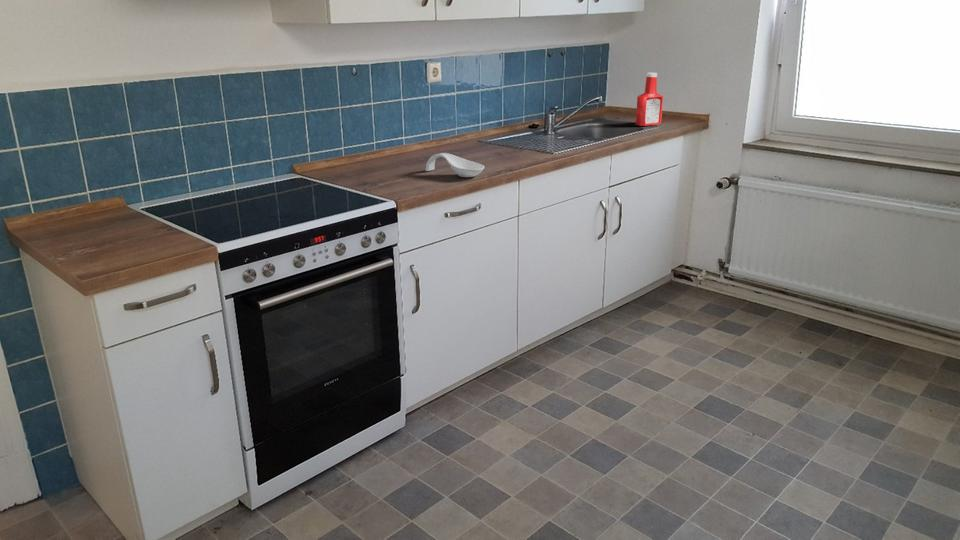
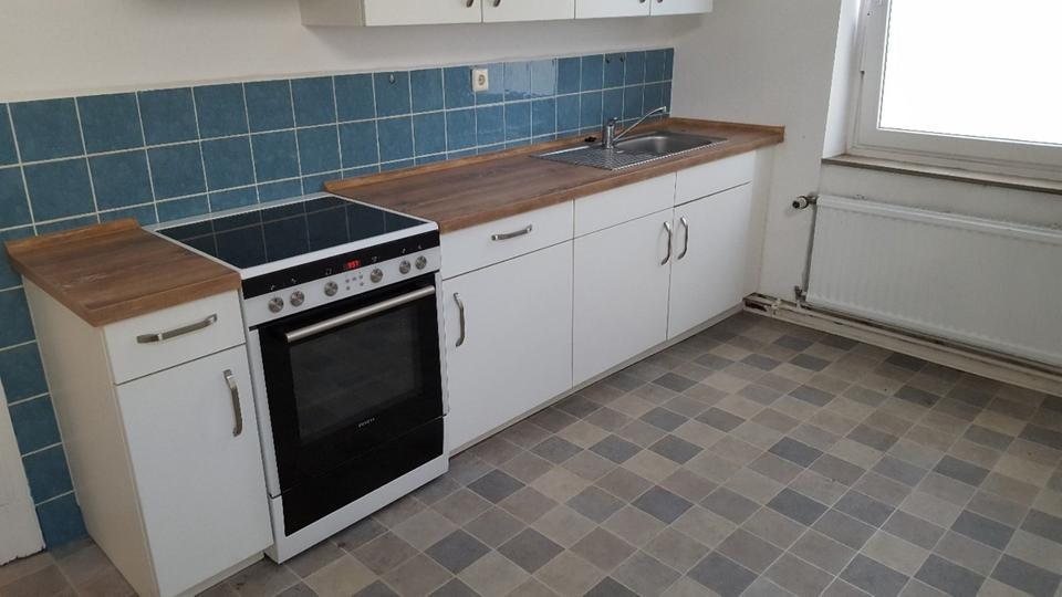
- spoon rest [425,152,485,178]
- soap bottle [635,72,664,127]
